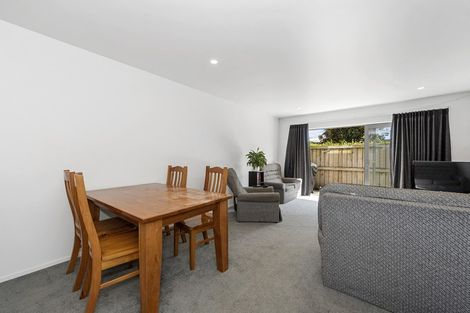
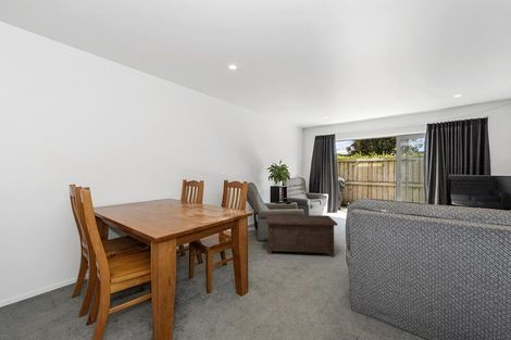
+ cabinet [264,214,338,257]
